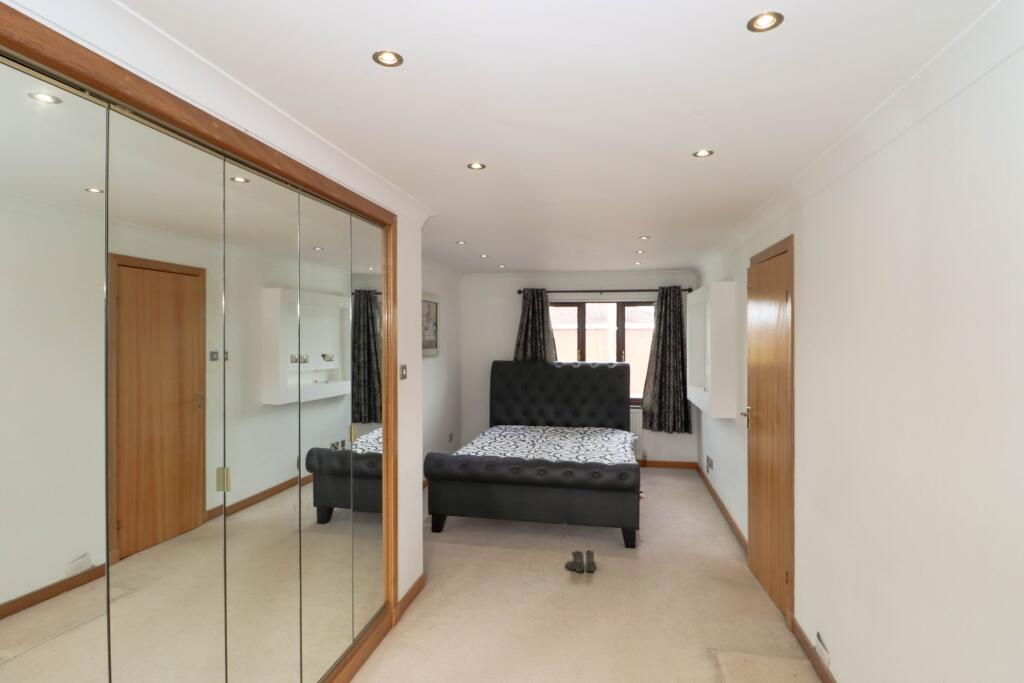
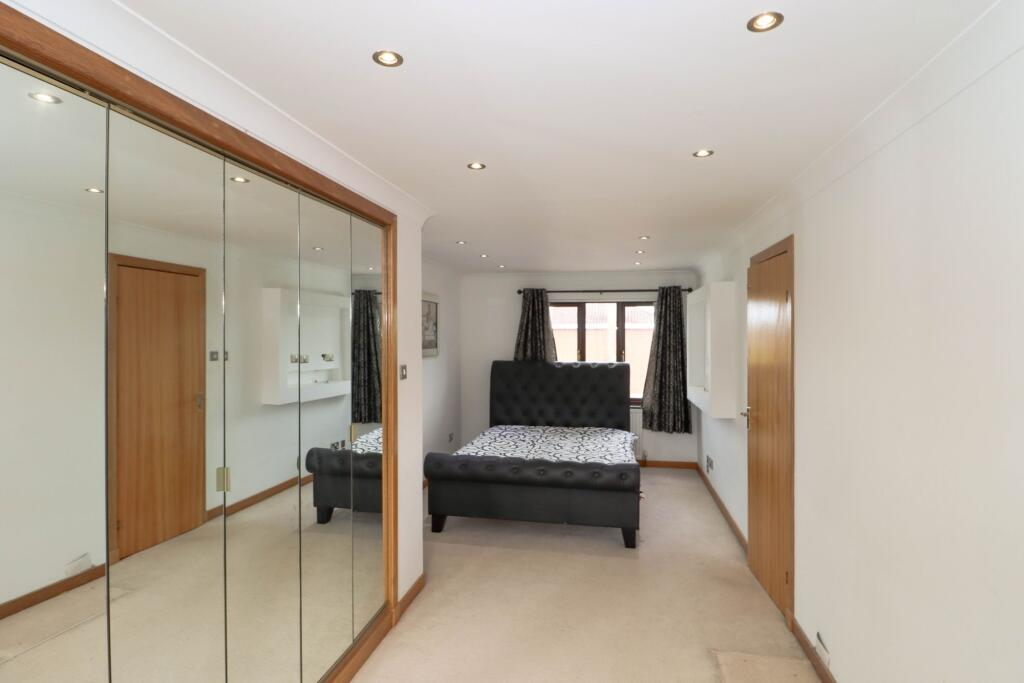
- boots [564,549,602,573]
